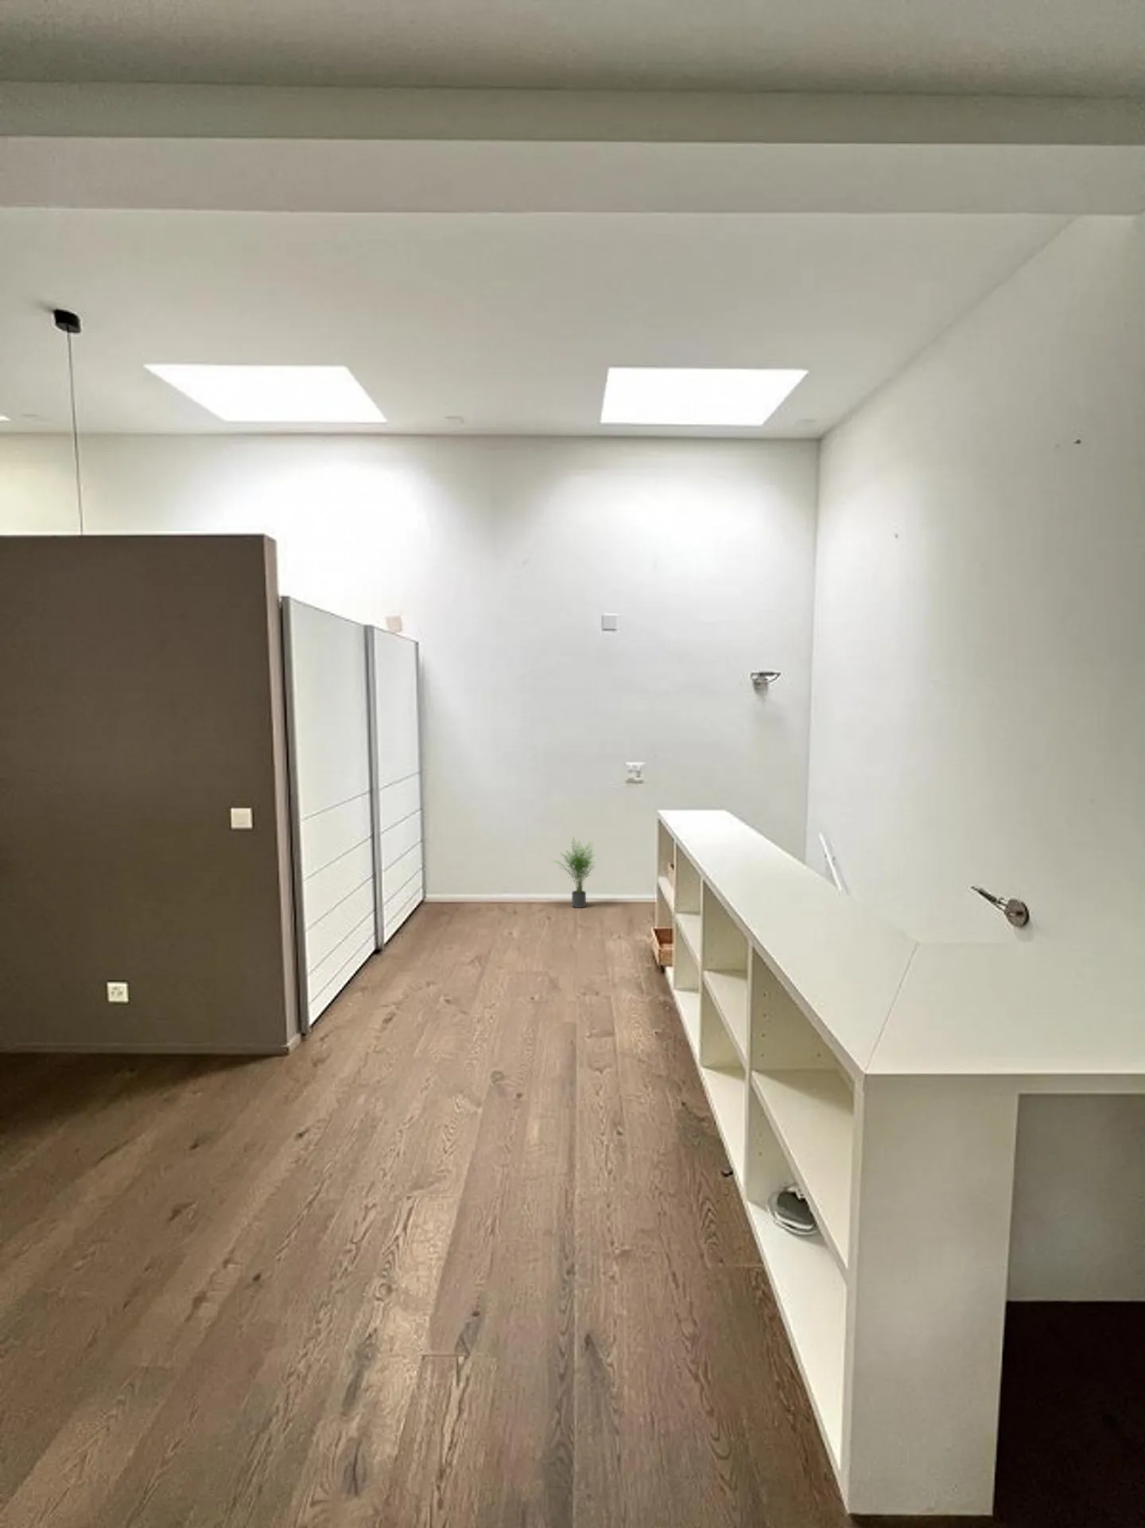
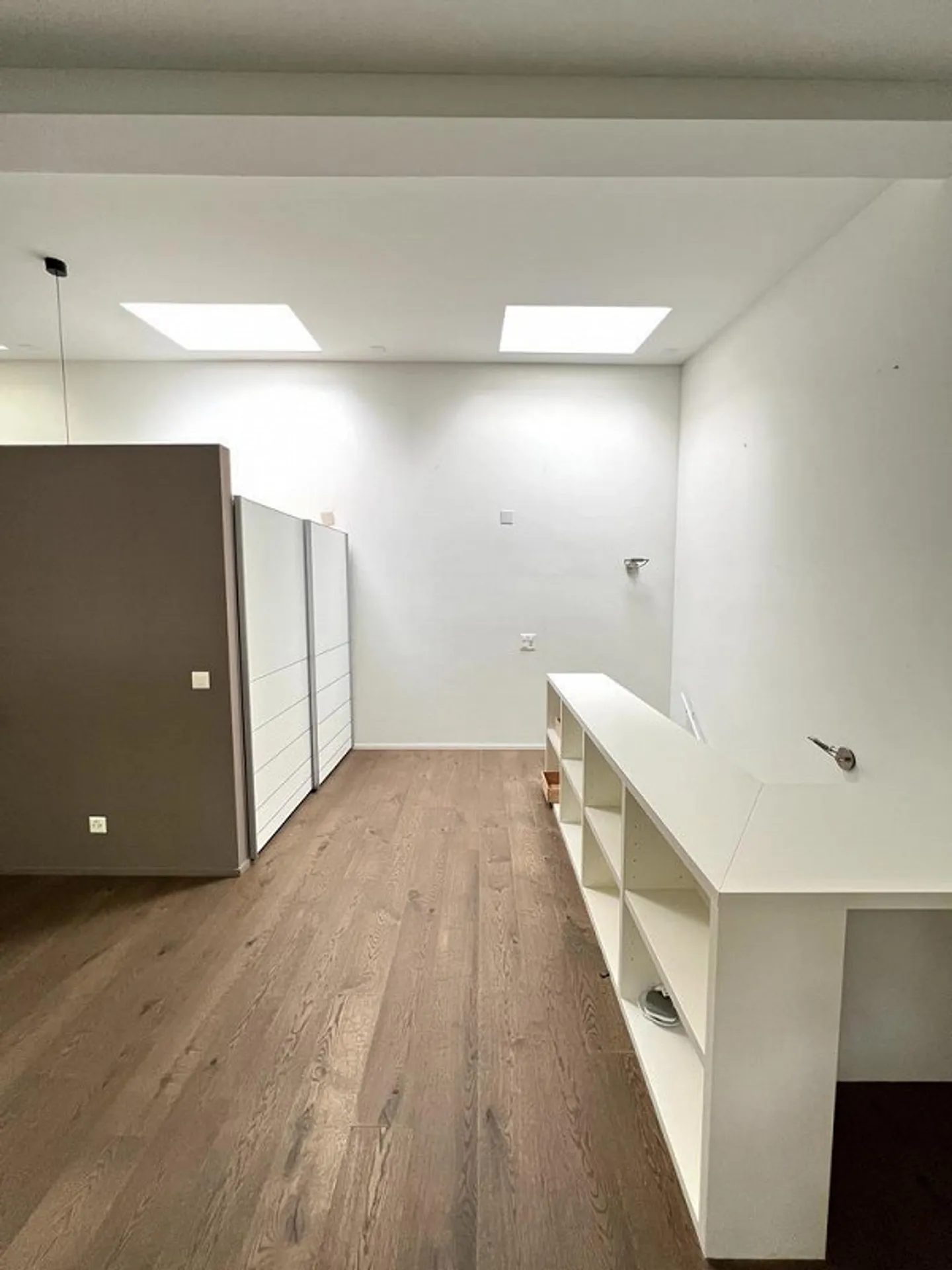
- potted plant [552,837,601,908]
